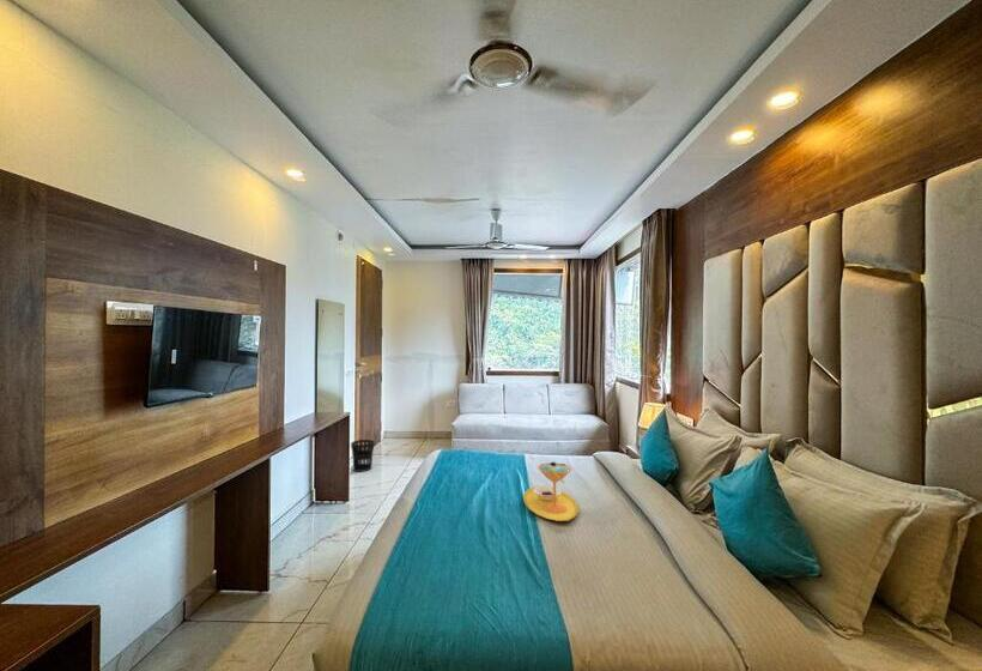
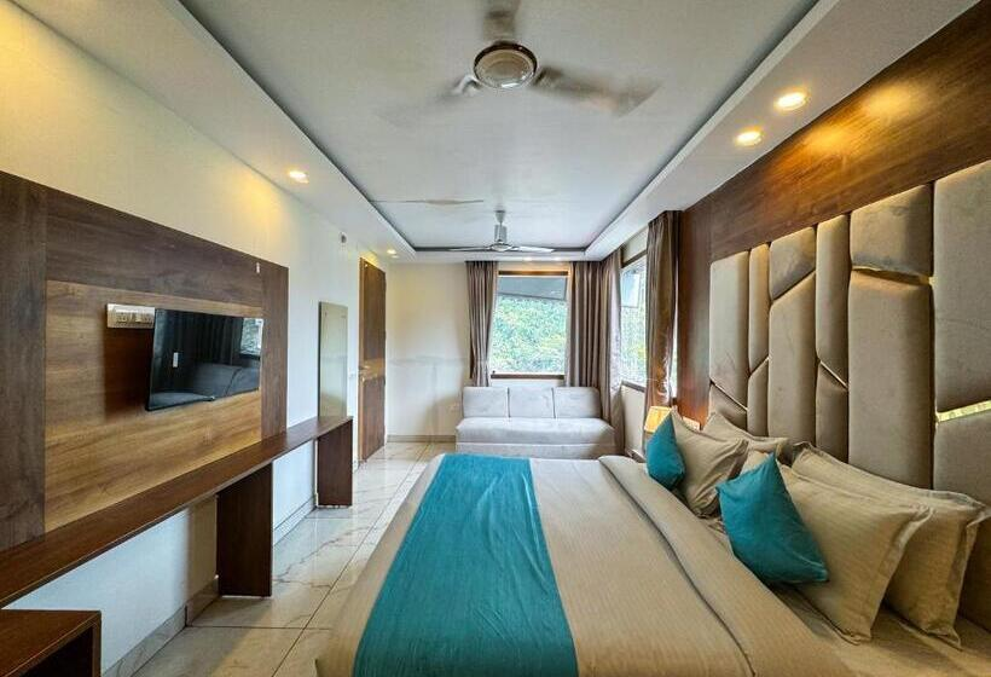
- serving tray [522,461,580,522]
- wastebasket [350,439,376,473]
